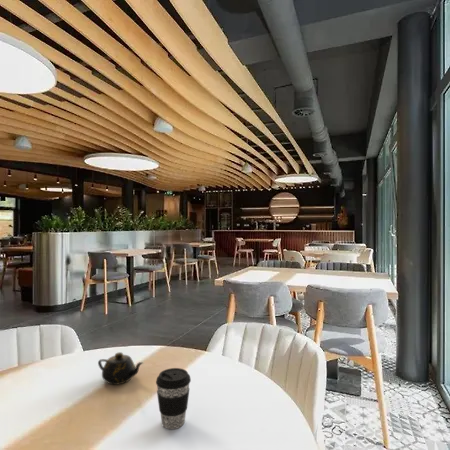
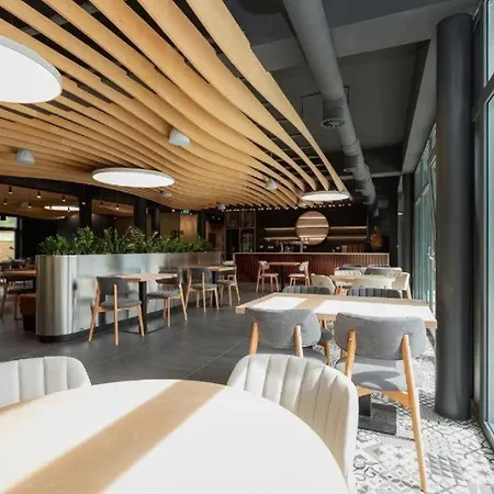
- teapot [97,351,144,386]
- coffee cup [155,367,192,430]
